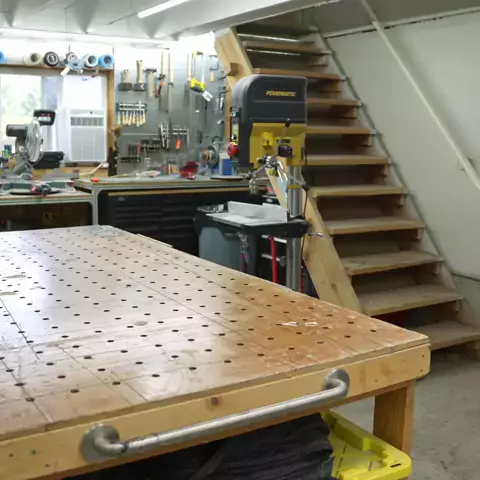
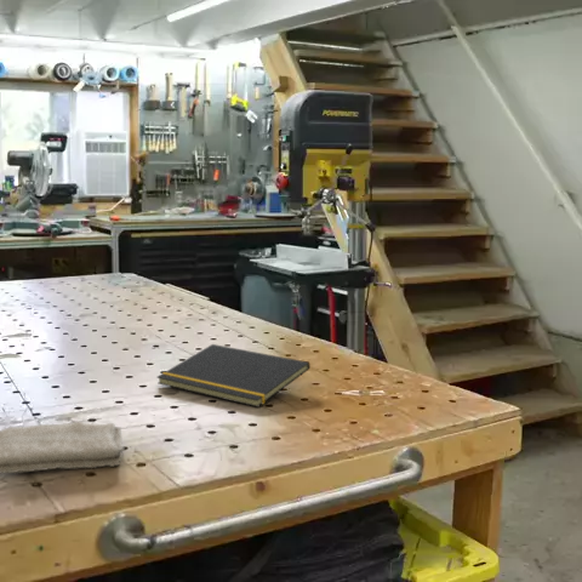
+ notepad [155,343,312,409]
+ washcloth [0,421,126,474]
